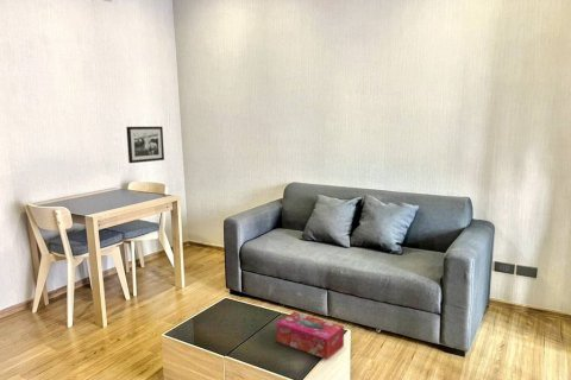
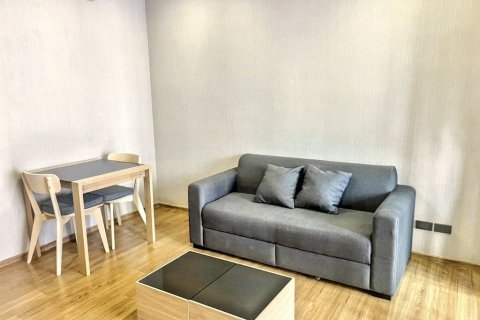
- picture frame [125,126,165,164]
- tissue box [275,310,345,361]
